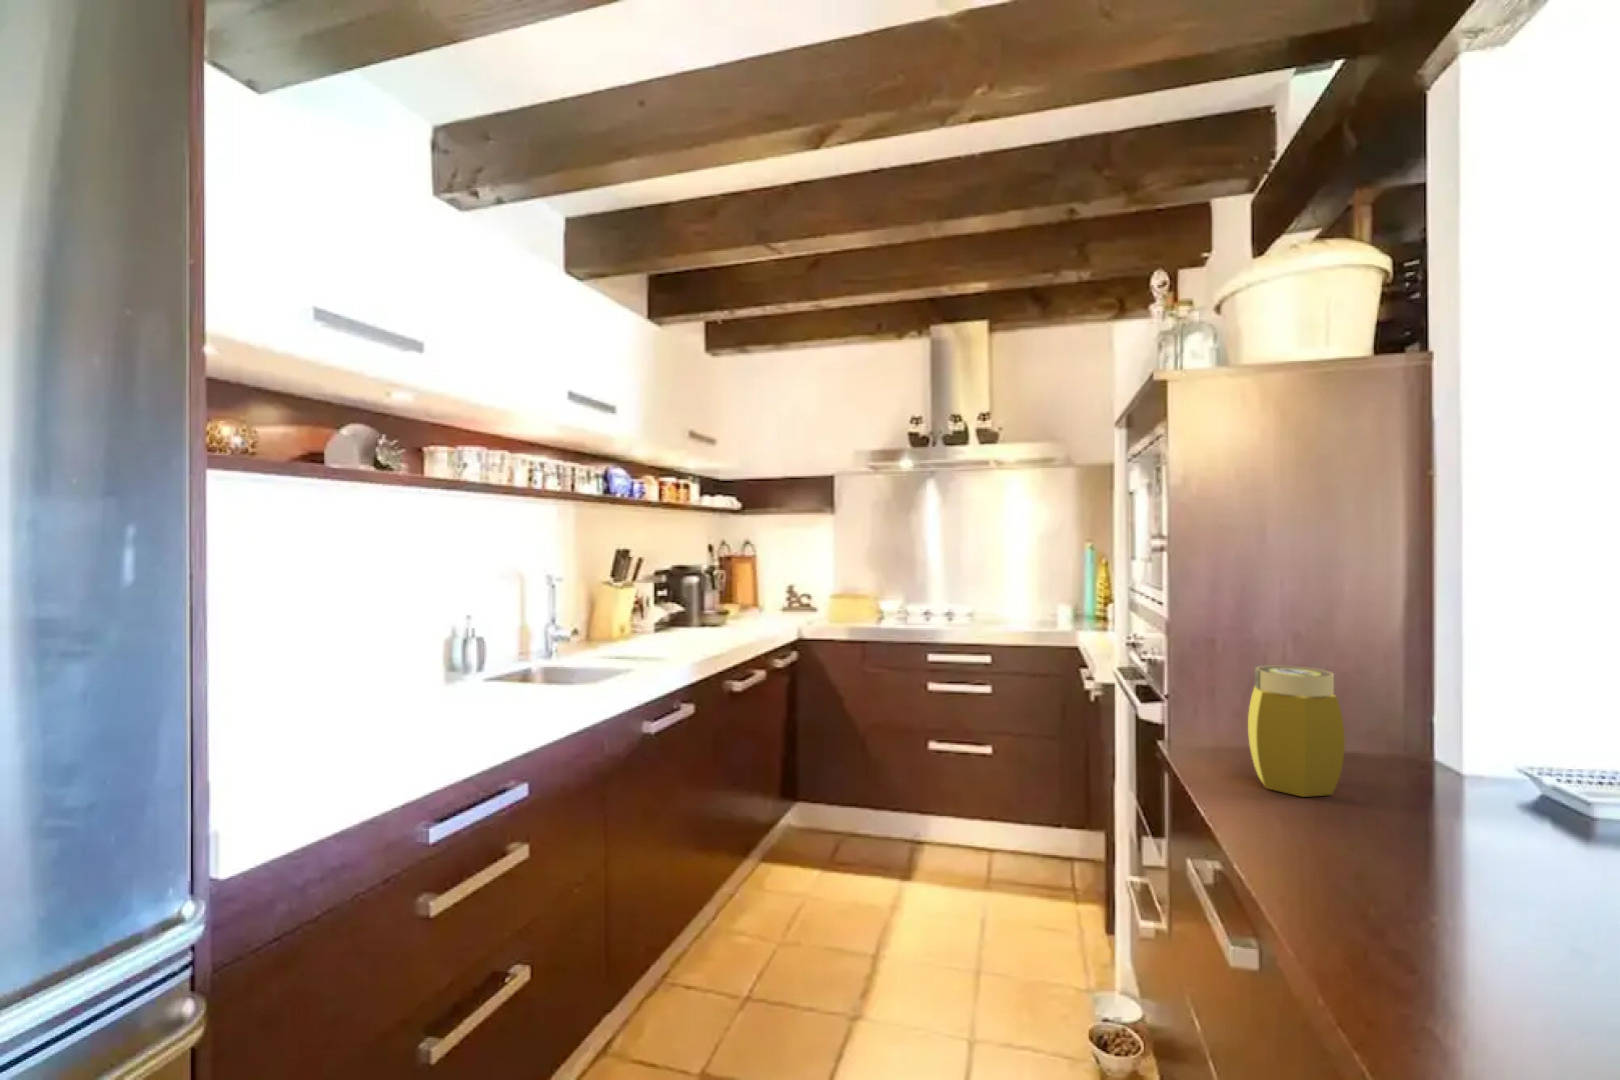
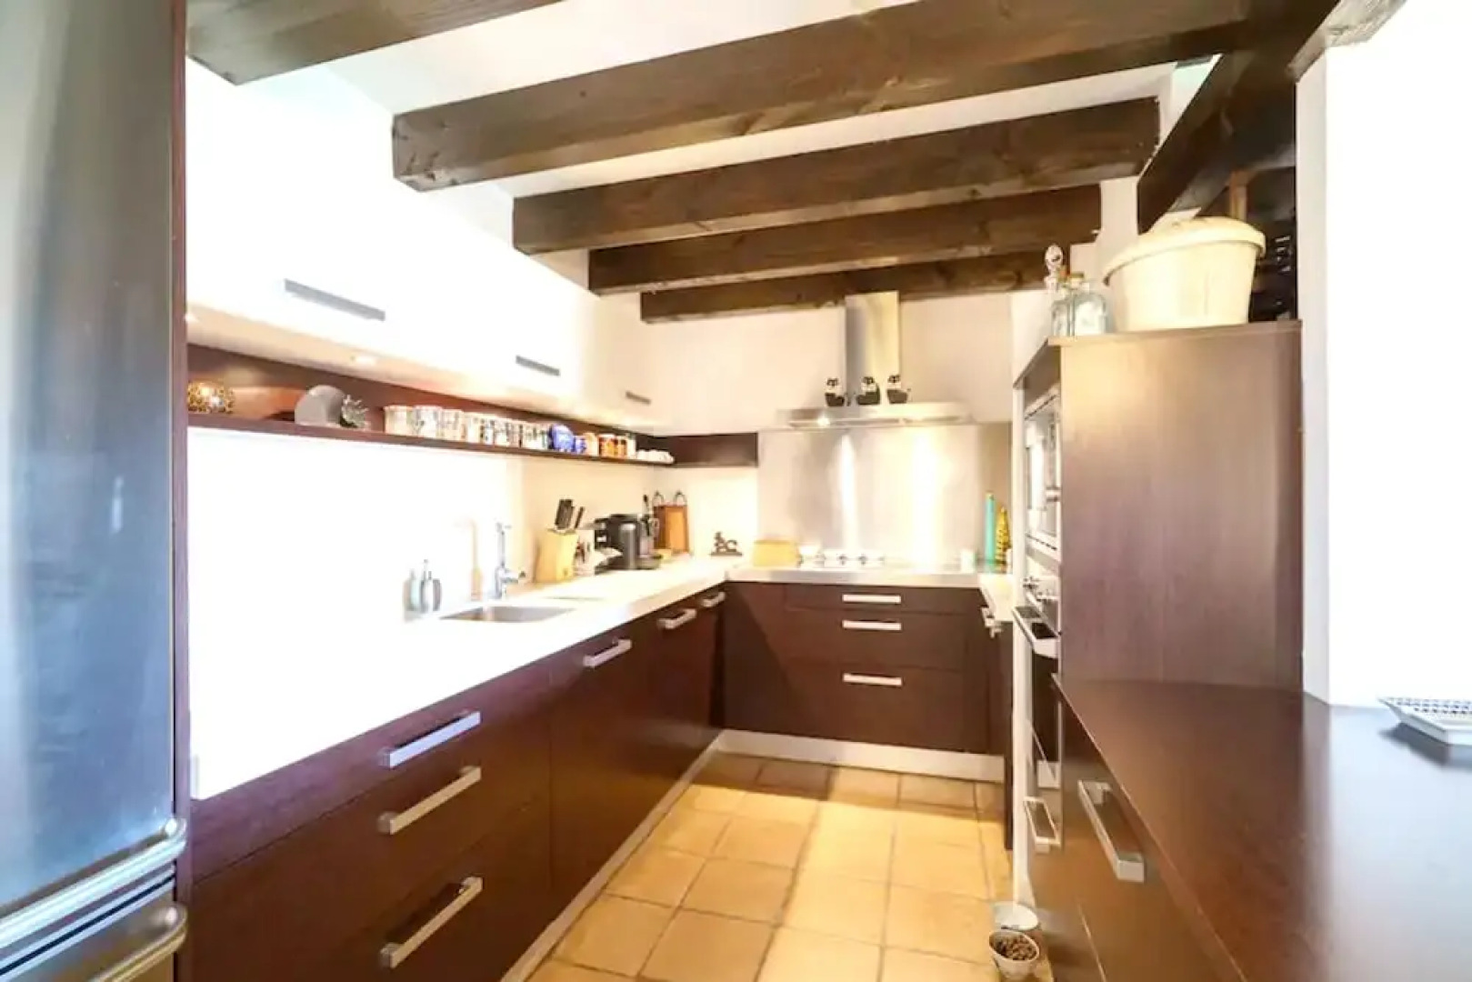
- jar [1247,665,1346,798]
